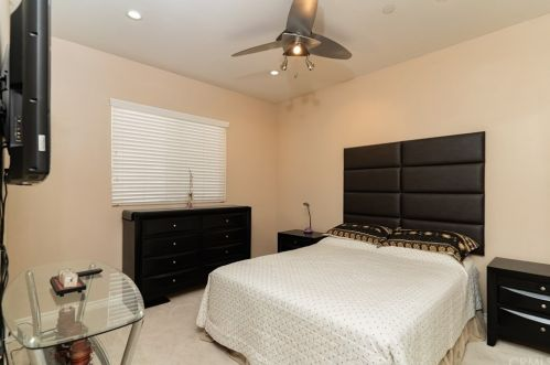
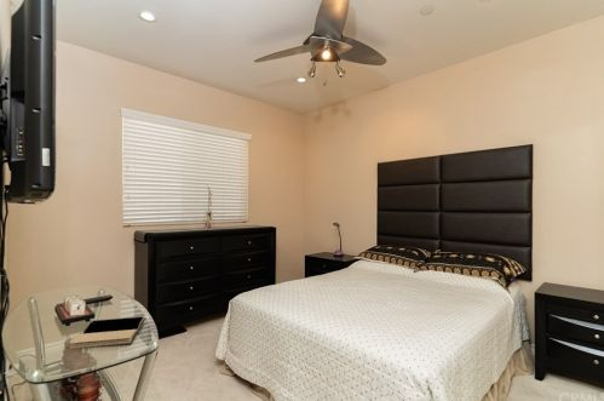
+ book [68,315,146,350]
